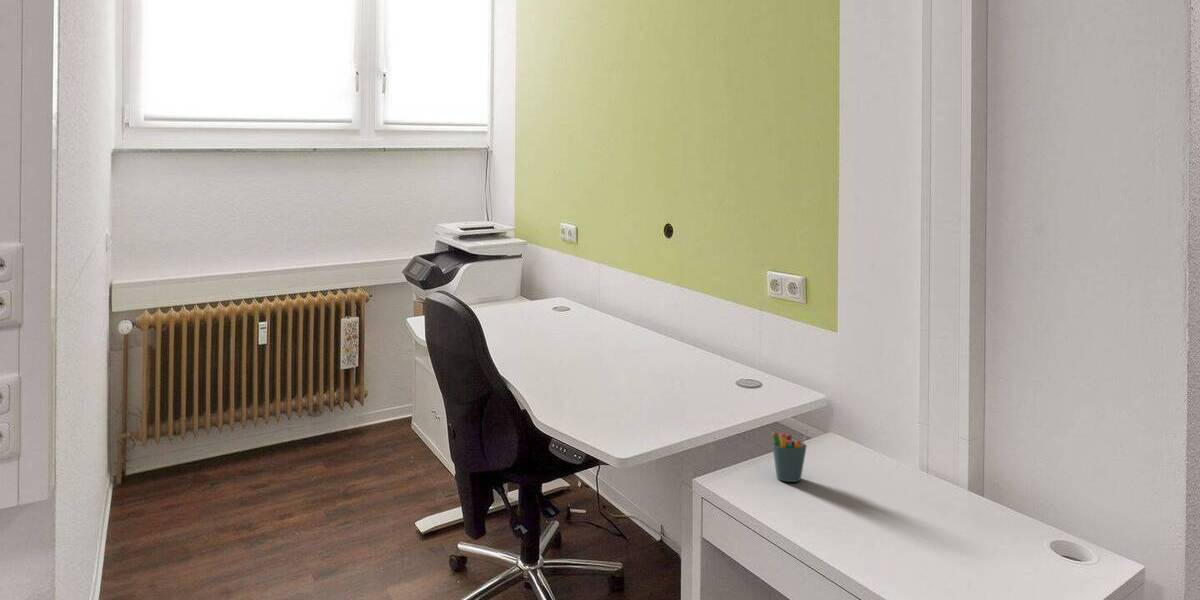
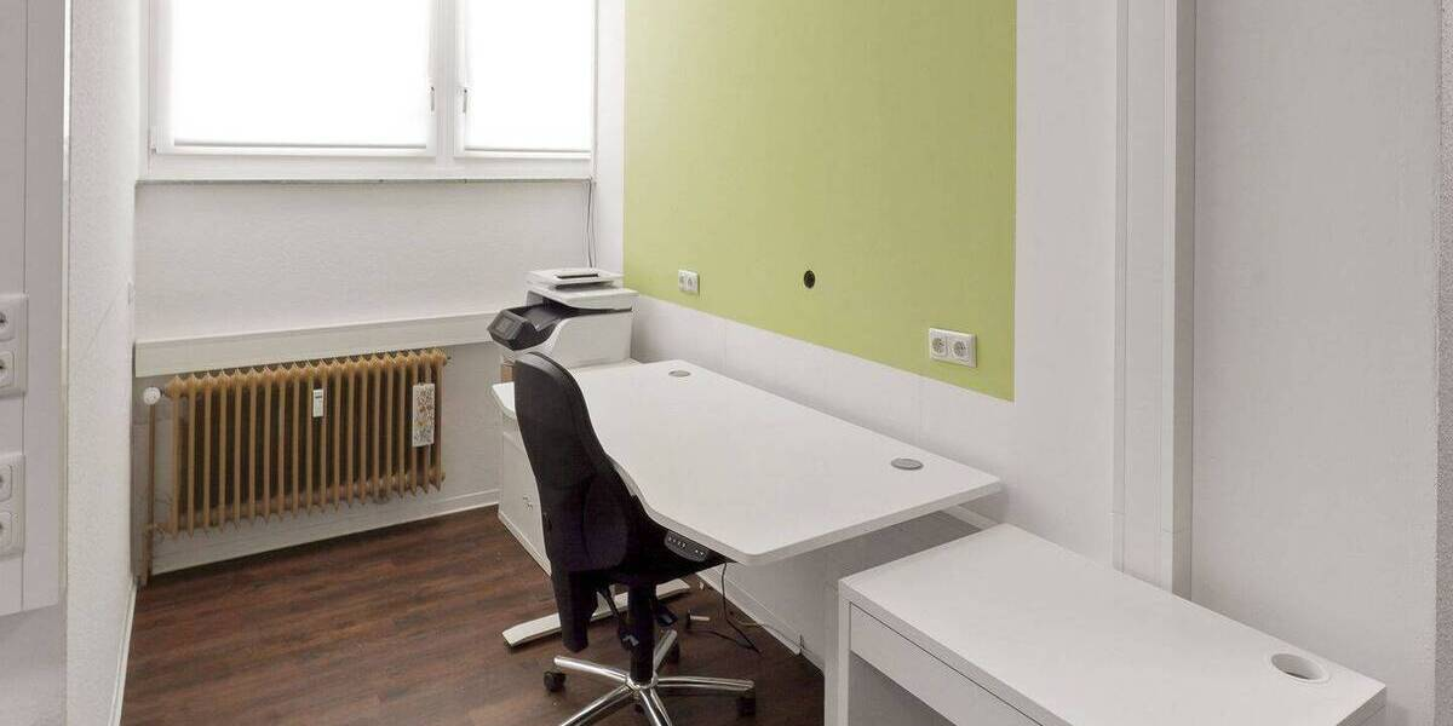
- pen holder [771,427,809,483]
